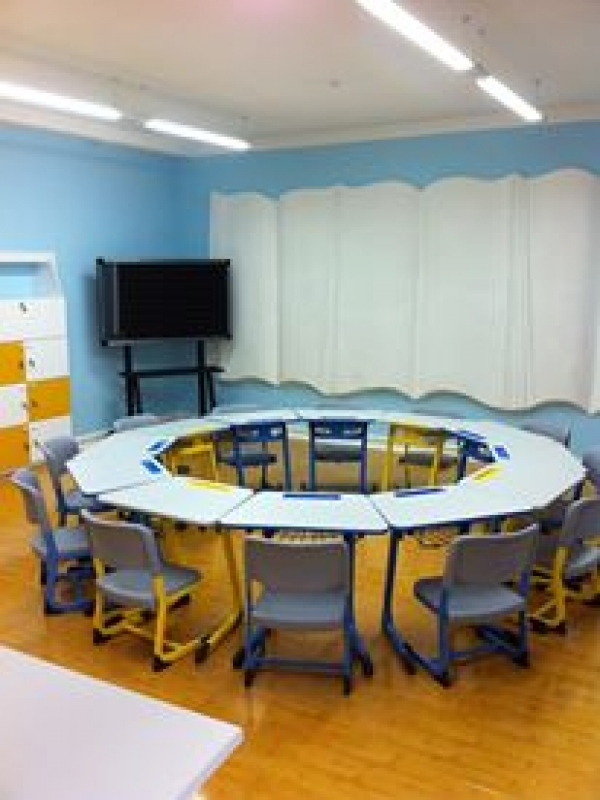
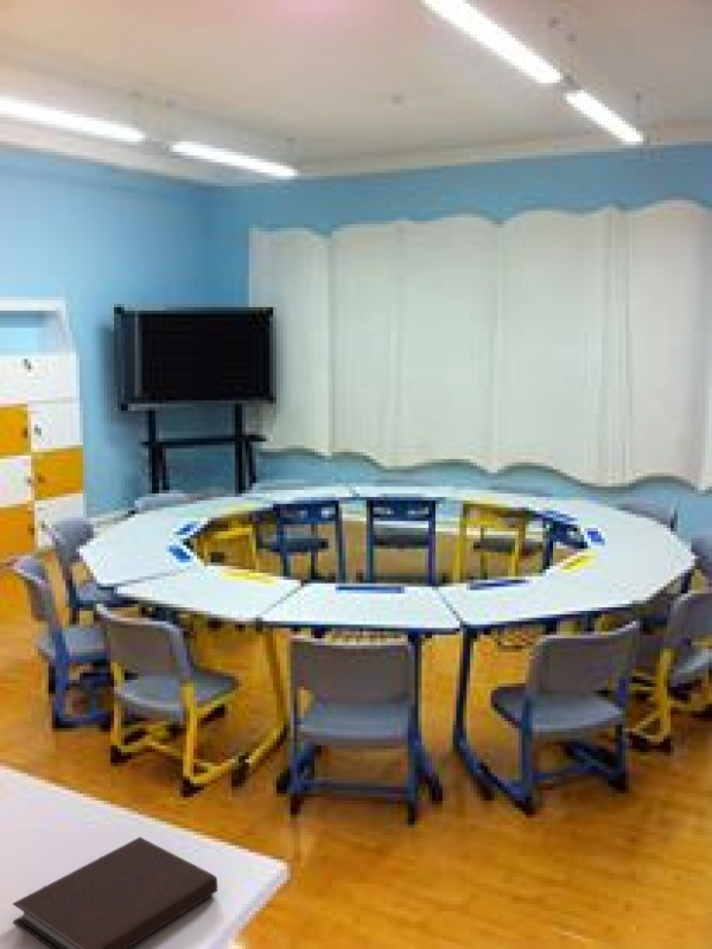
+ notebook [12,836,218,949]
